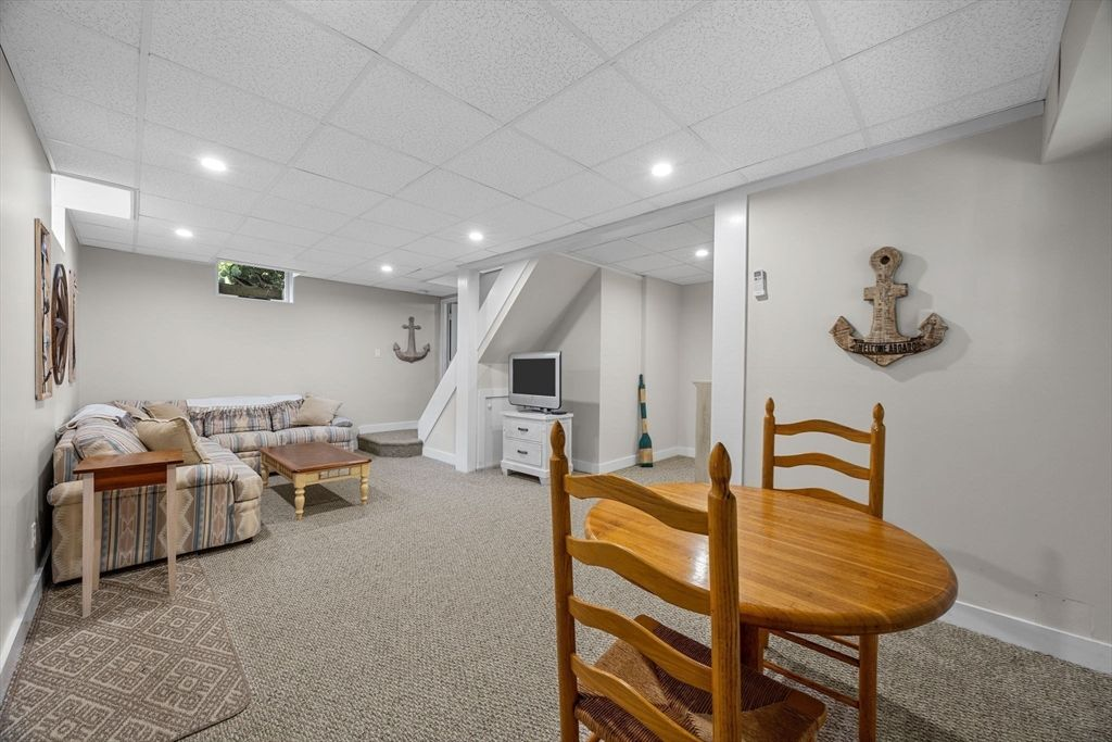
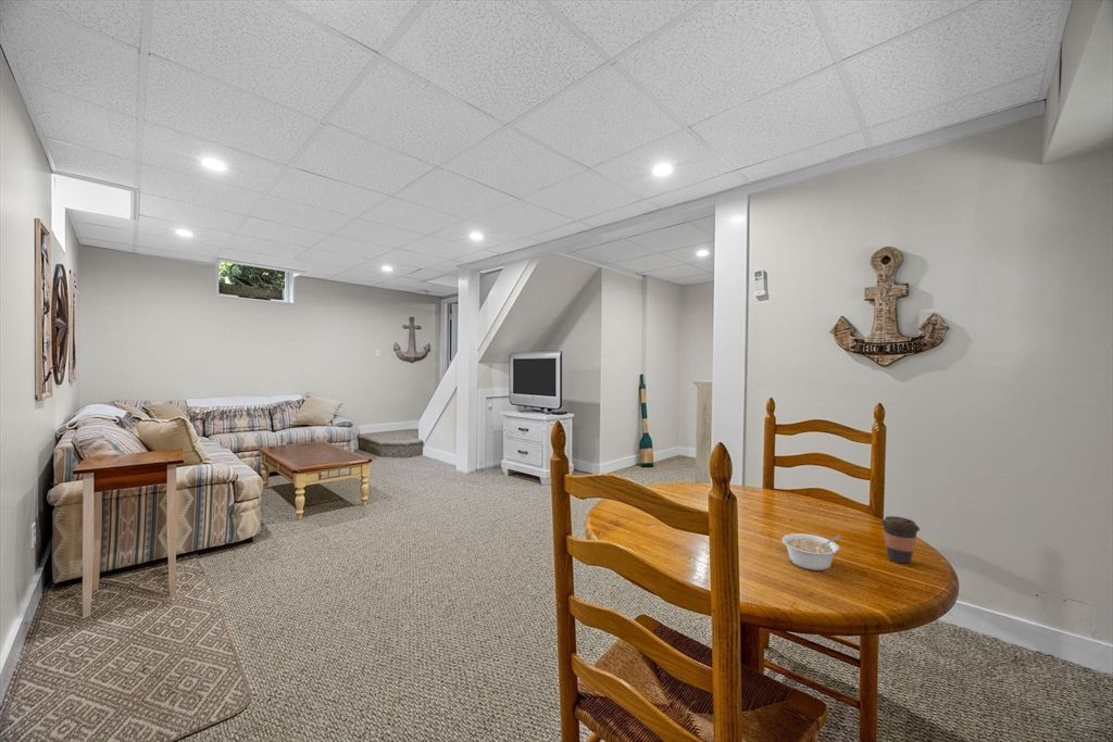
+ coffee cup [880,515,921,565]
+ legume [781,532,842,571]
